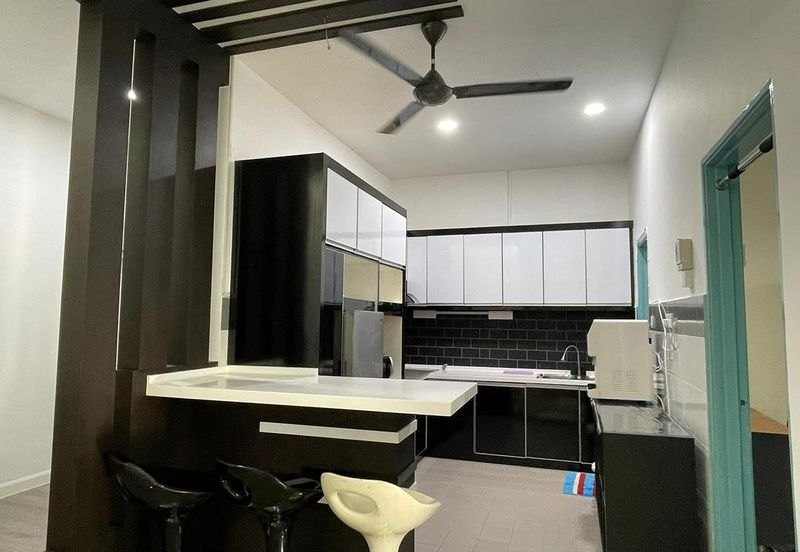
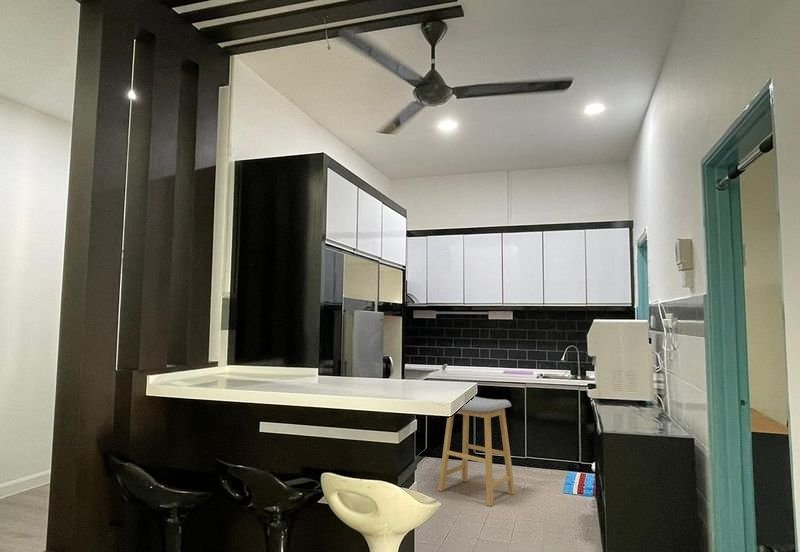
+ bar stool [437,396,516,507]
